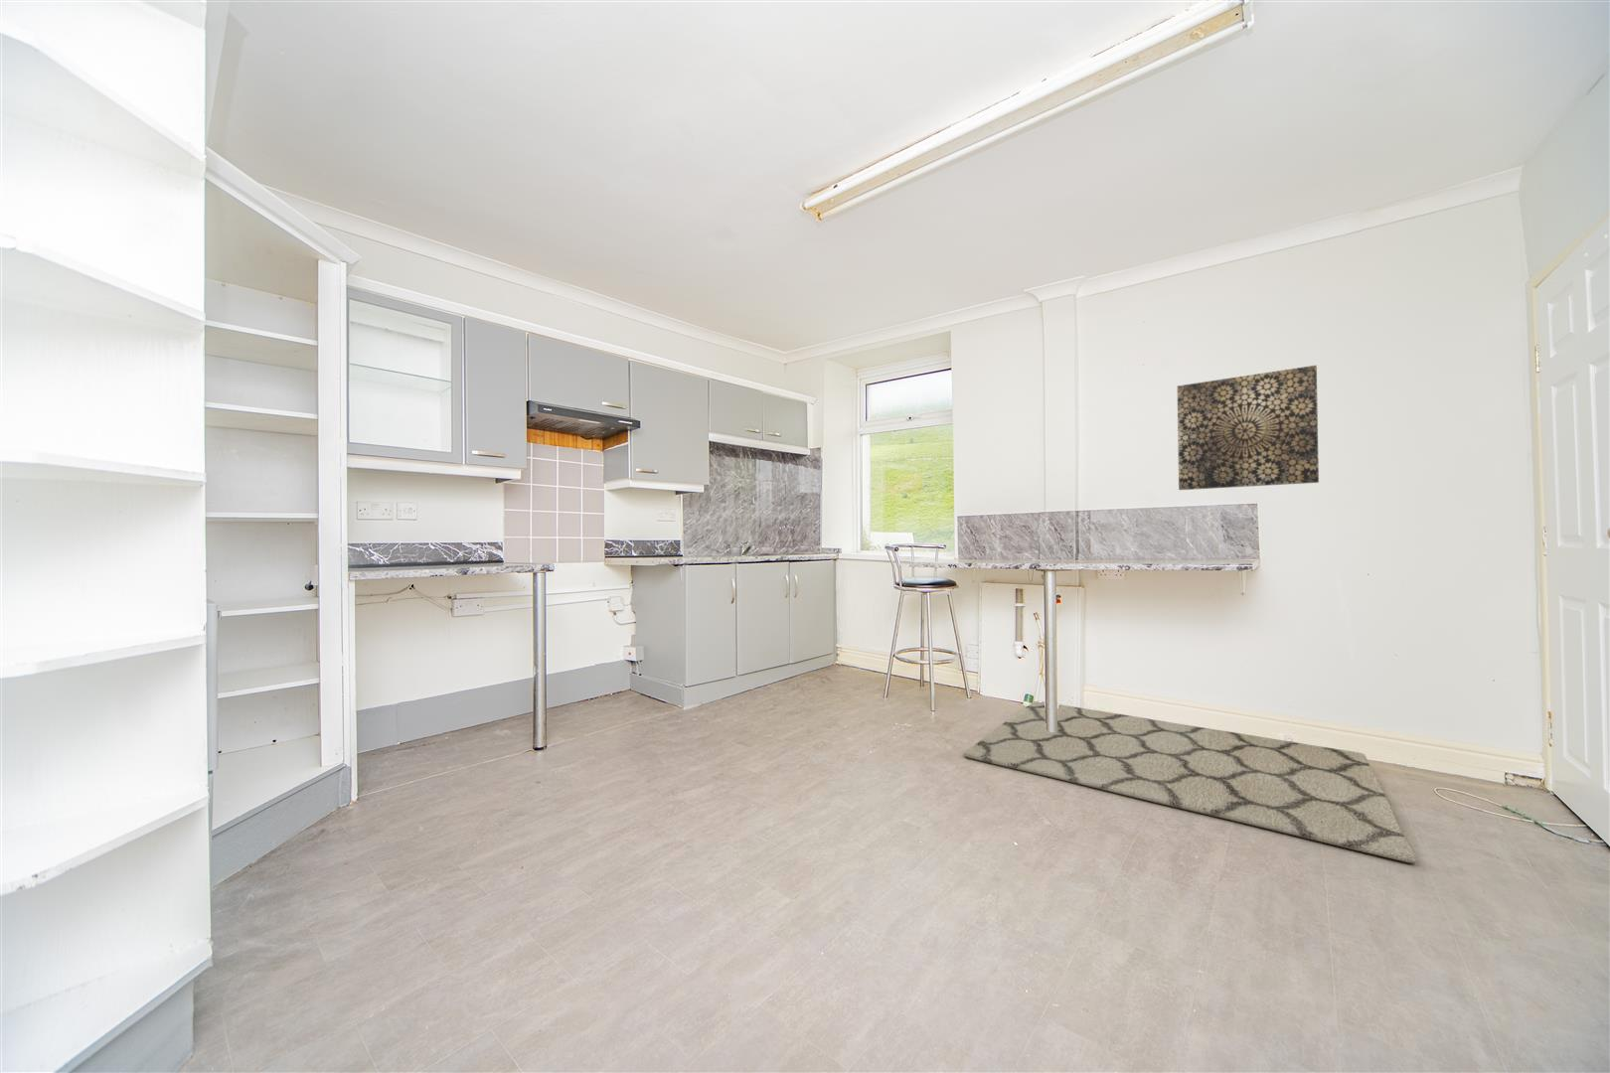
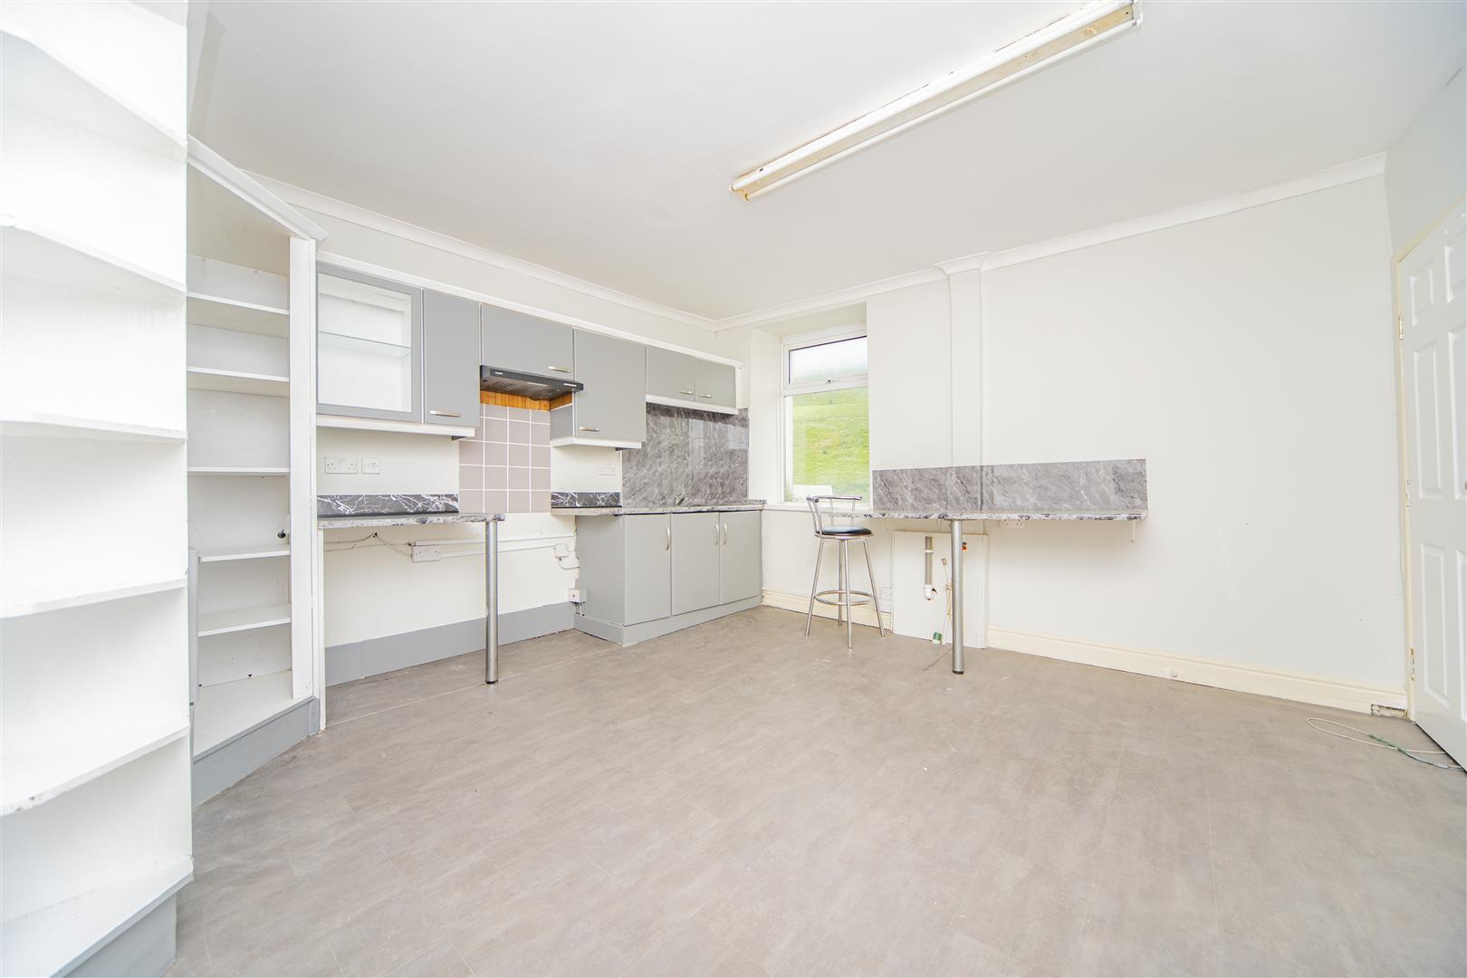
- wall art [1175,364,1320,491]
- rug [963,701,1417,865]
